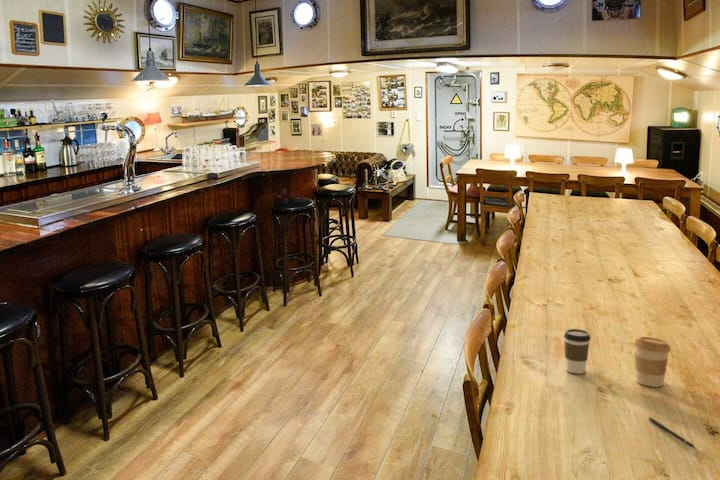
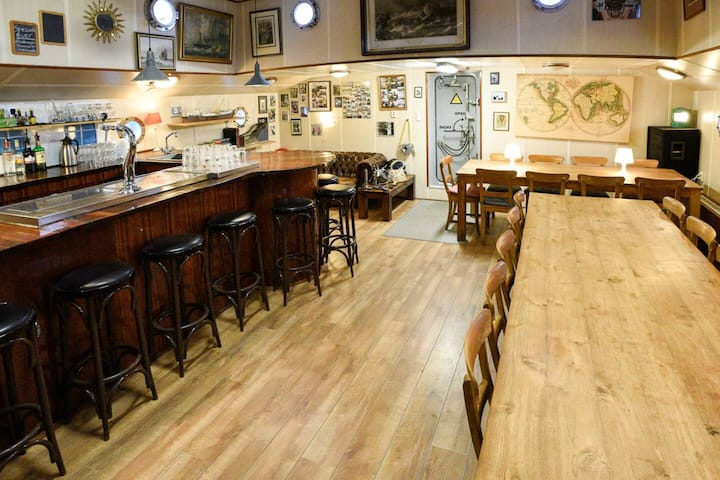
- coffee cup [563,328,591,375]
- pen [648,416,696,449]
- coffee cup [633,336,672,388]
